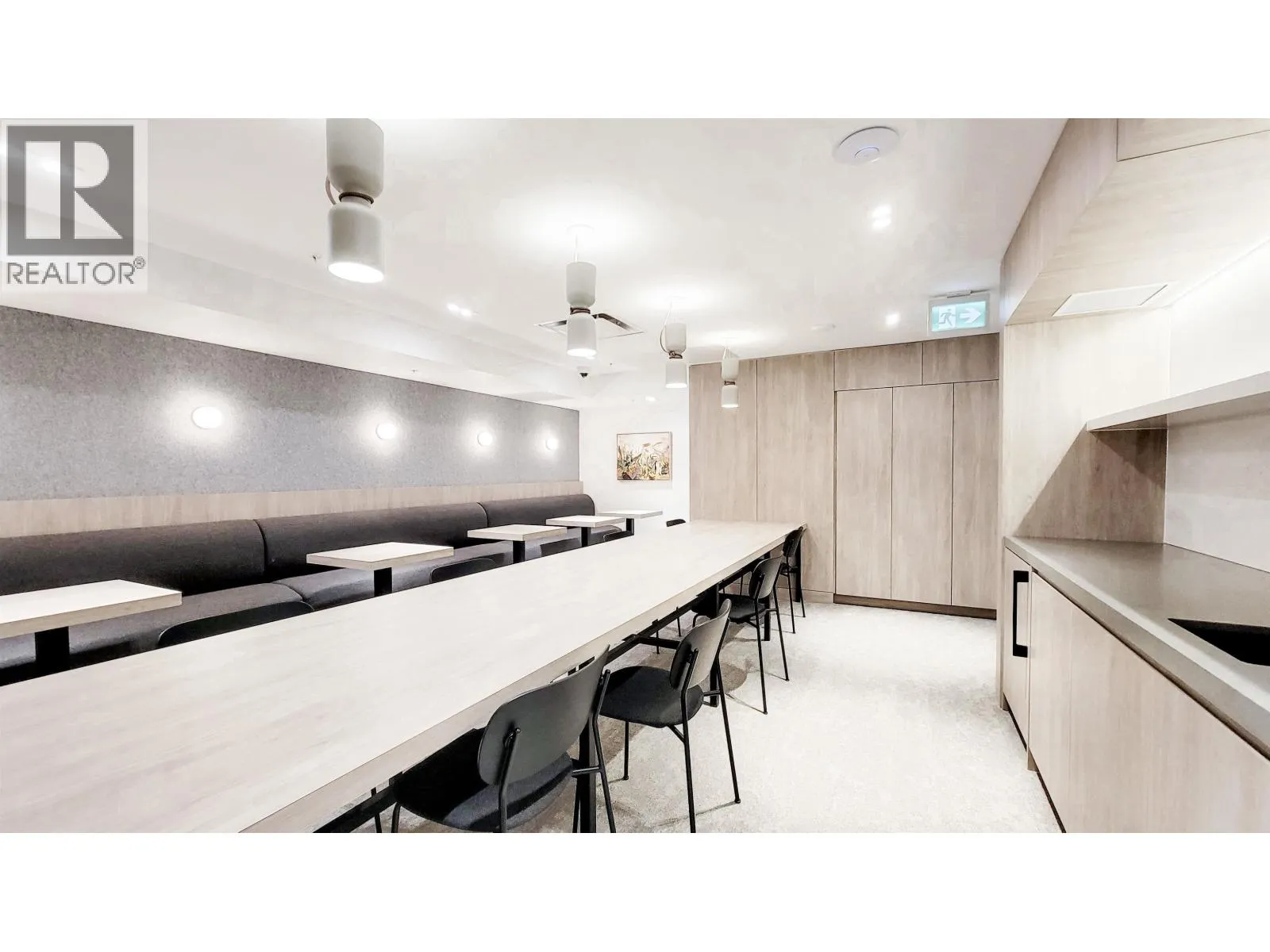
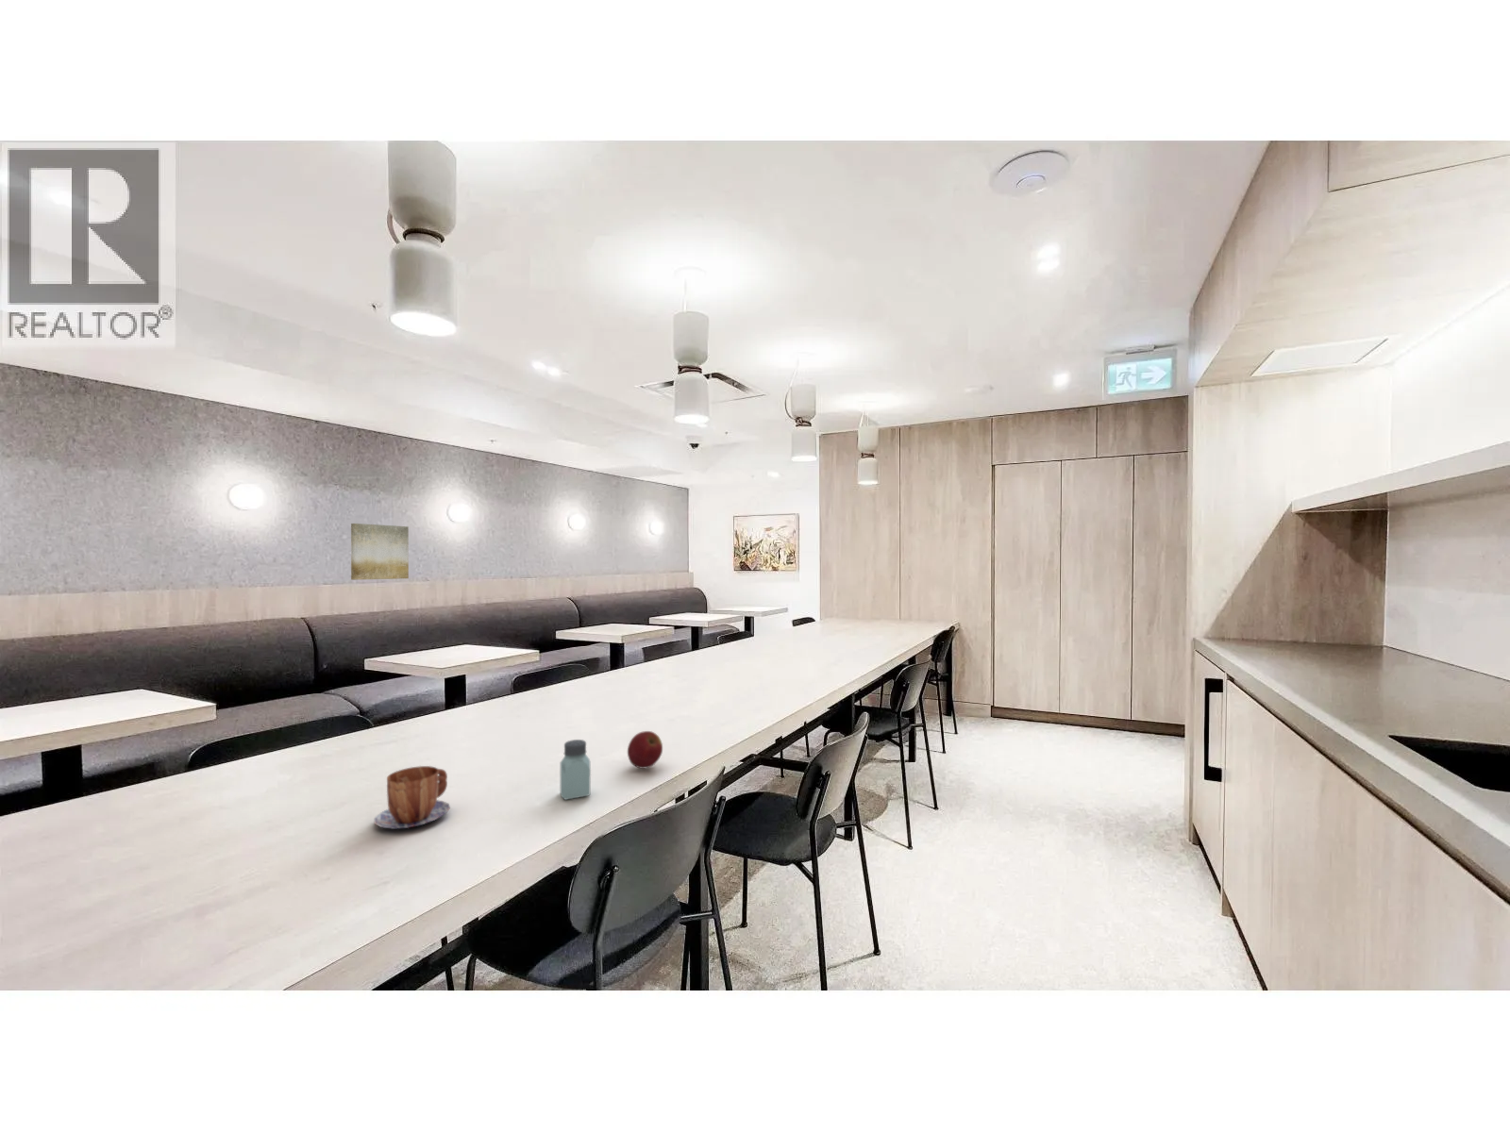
+ wall art [350,523,409,581]
+ saltshaker [560,738,592,801]
+ apple [627,730,663,769]
+ mug [373,765,451,830]
